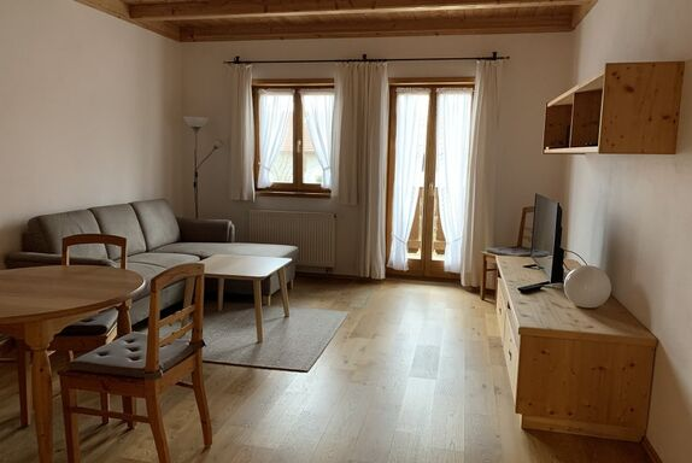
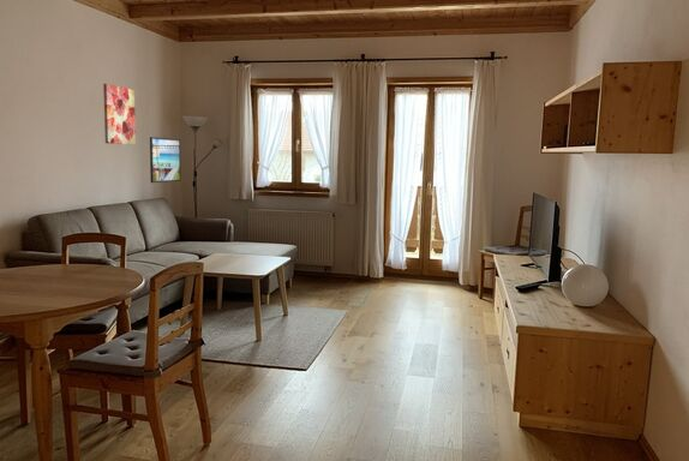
+ wall art [102,83,137,146]
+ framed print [149,136,182,184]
